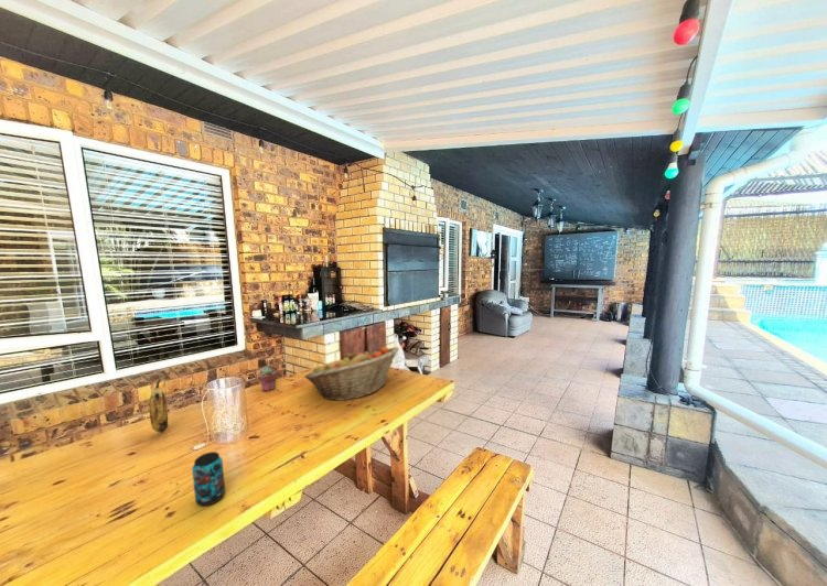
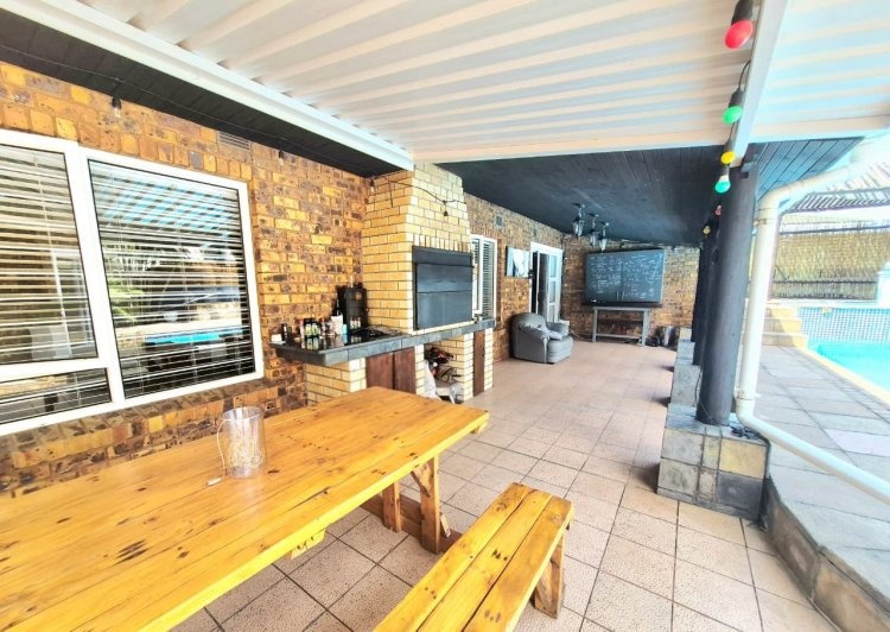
- potted succulent [257,366,278,392]
- fruit basket [303,346,400,402]
- beverage can [191,451,226,507]
- banana [148,378,169,434]
